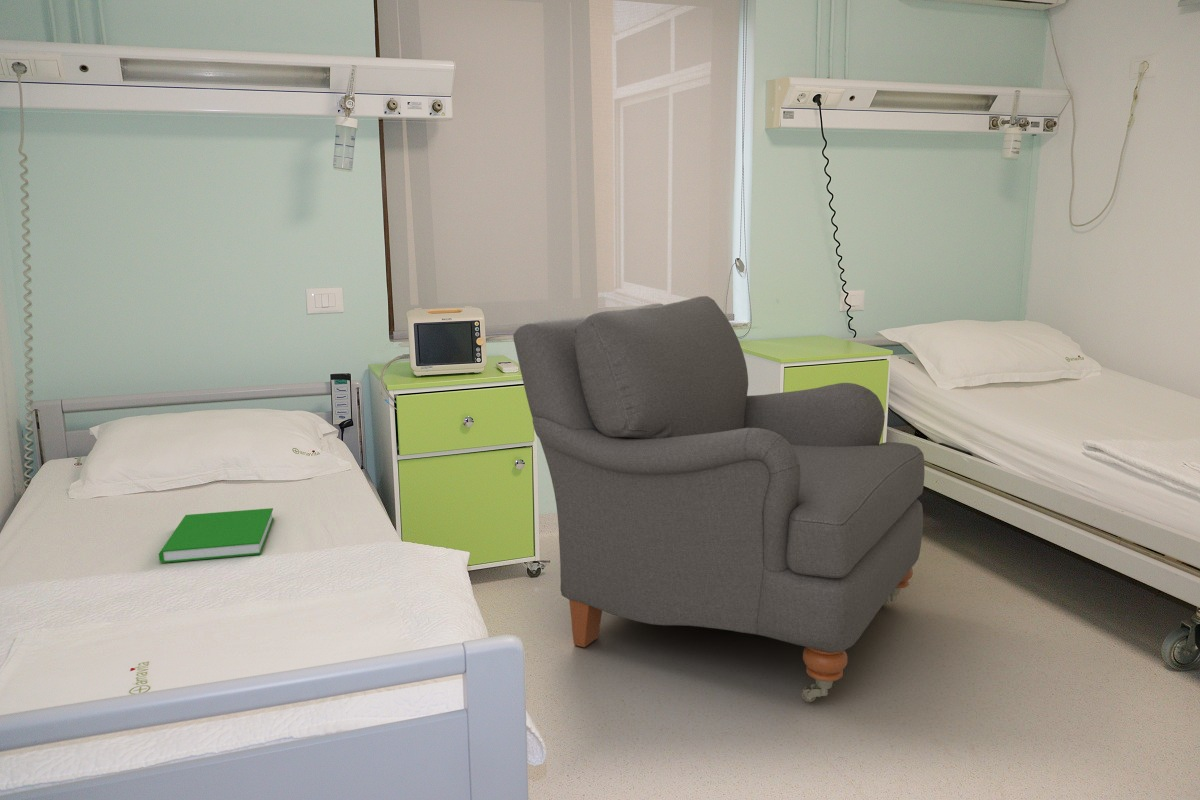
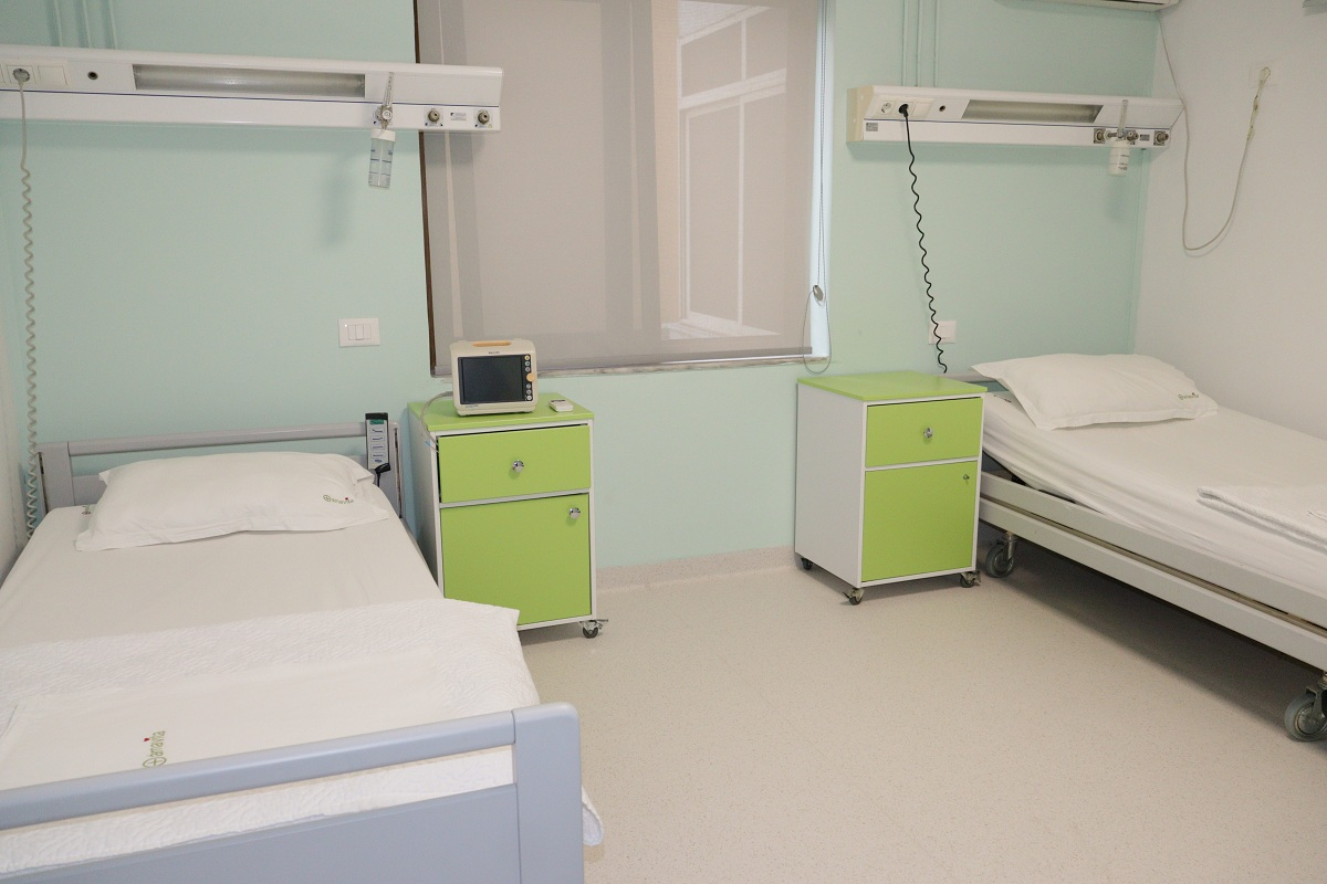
- book [158,507,275,564]
- chair [512,295,925,703]
